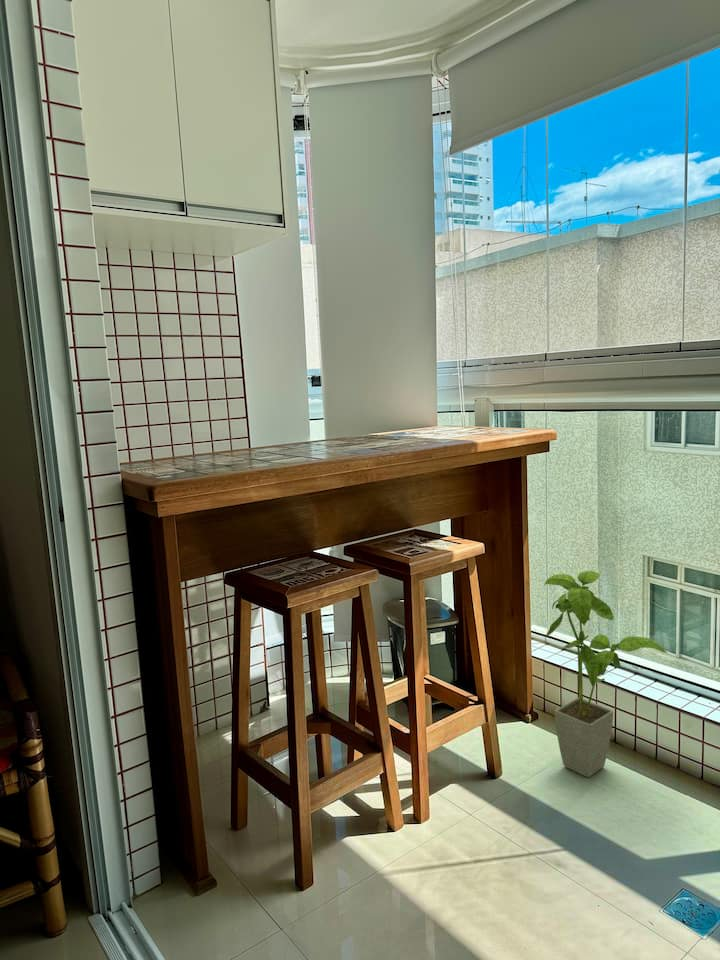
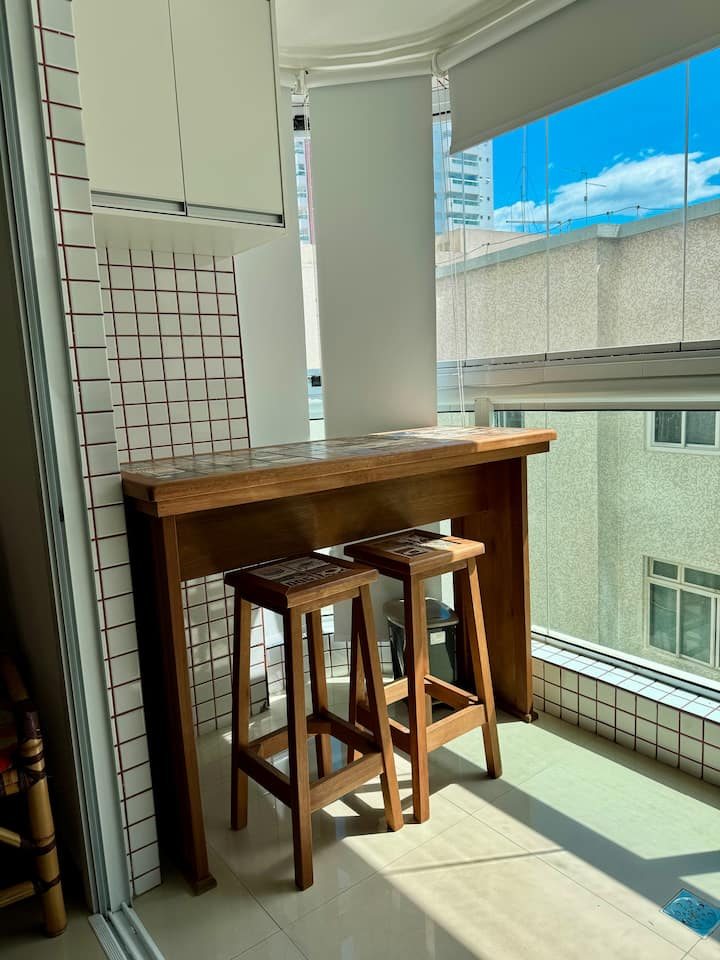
- house plant [543,570,668,778]
